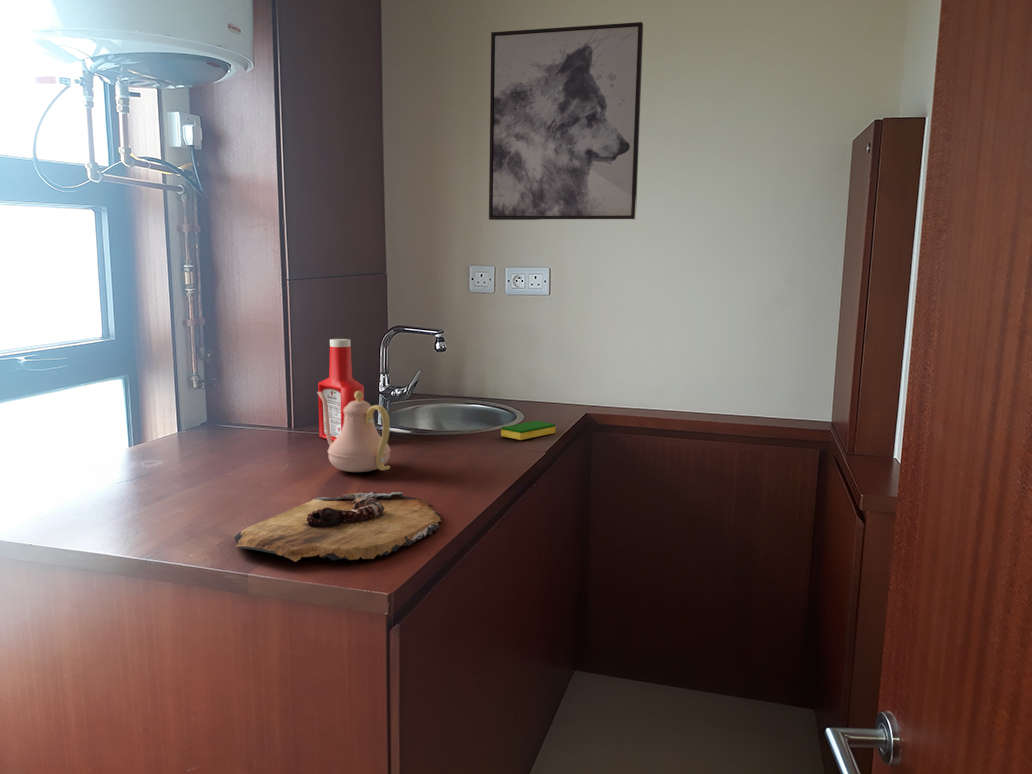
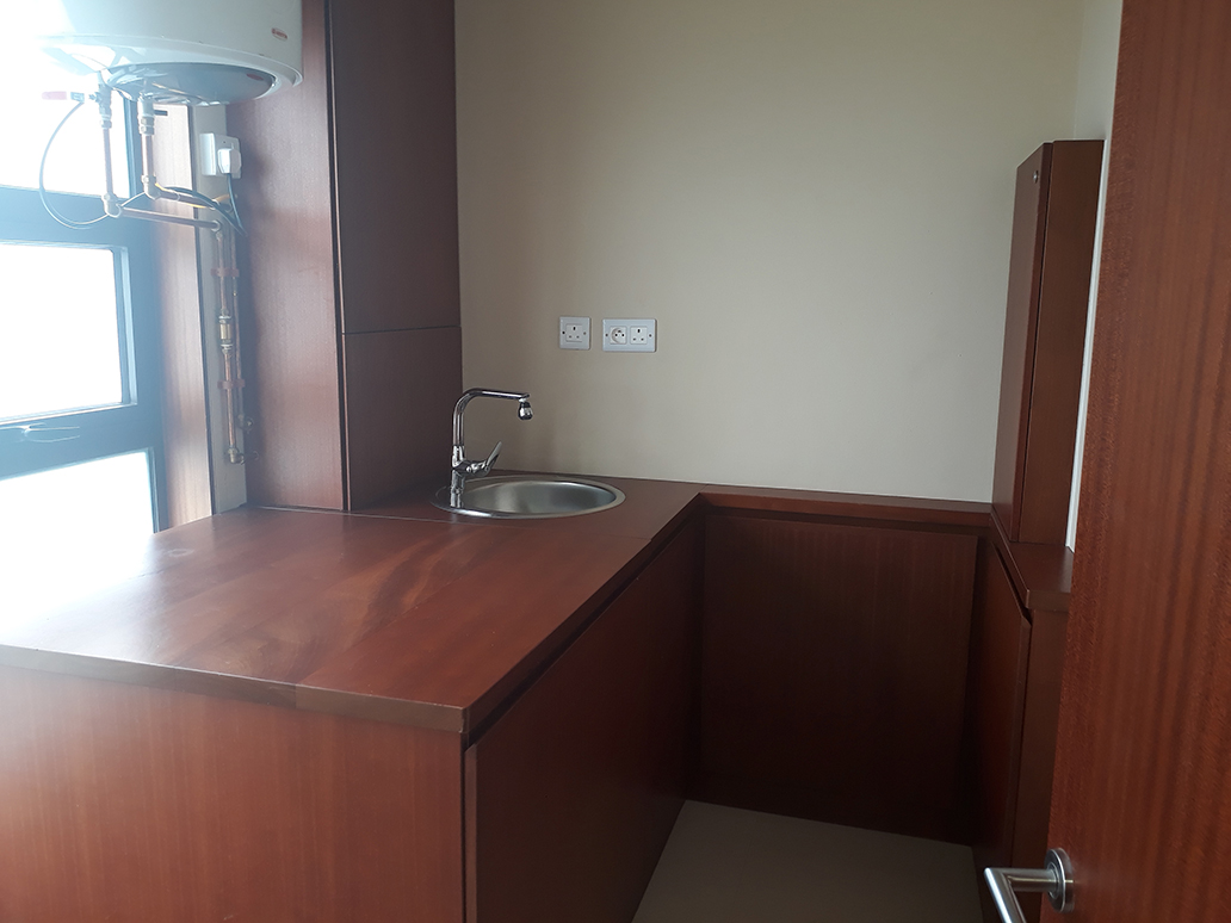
- dish sponge [500,420,556,441]
- wall art [488,21,644,221]
- soap bottle [317,338,365,442]
- teapot [316,391,391,473]
- cutting board [233,491,442,563]
